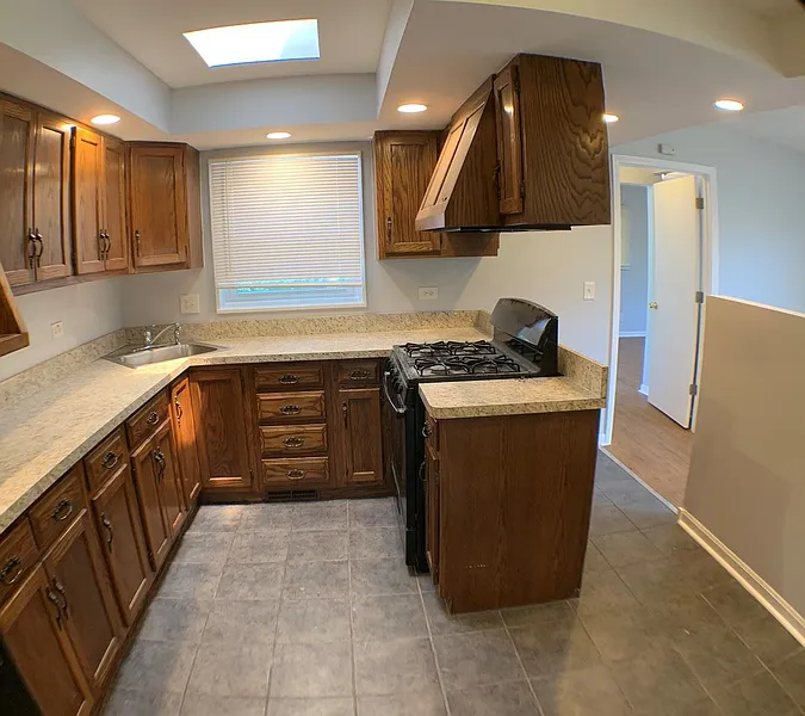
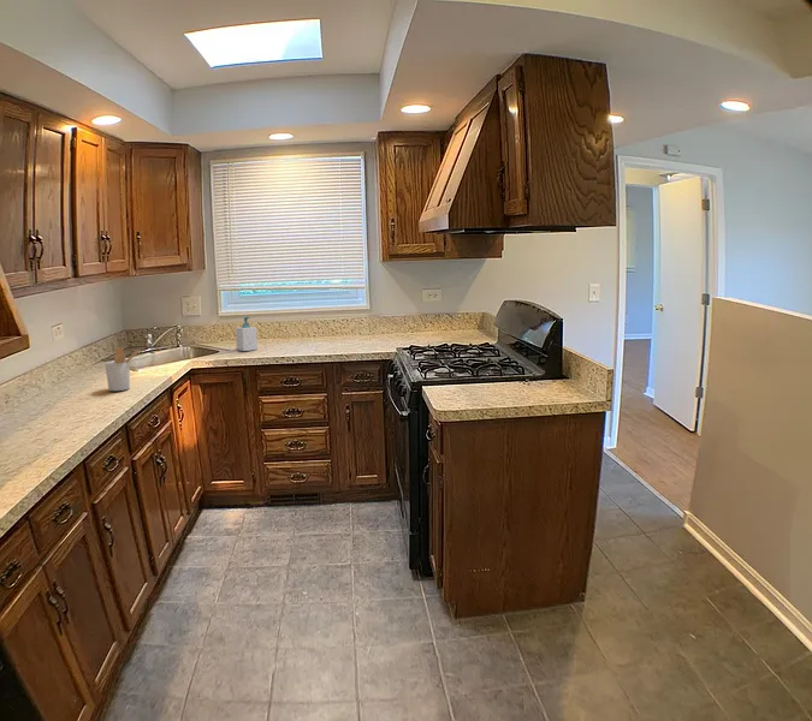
+ soap bottle [235,315,259,352]
+ utensil holder [103,346,142,392]
